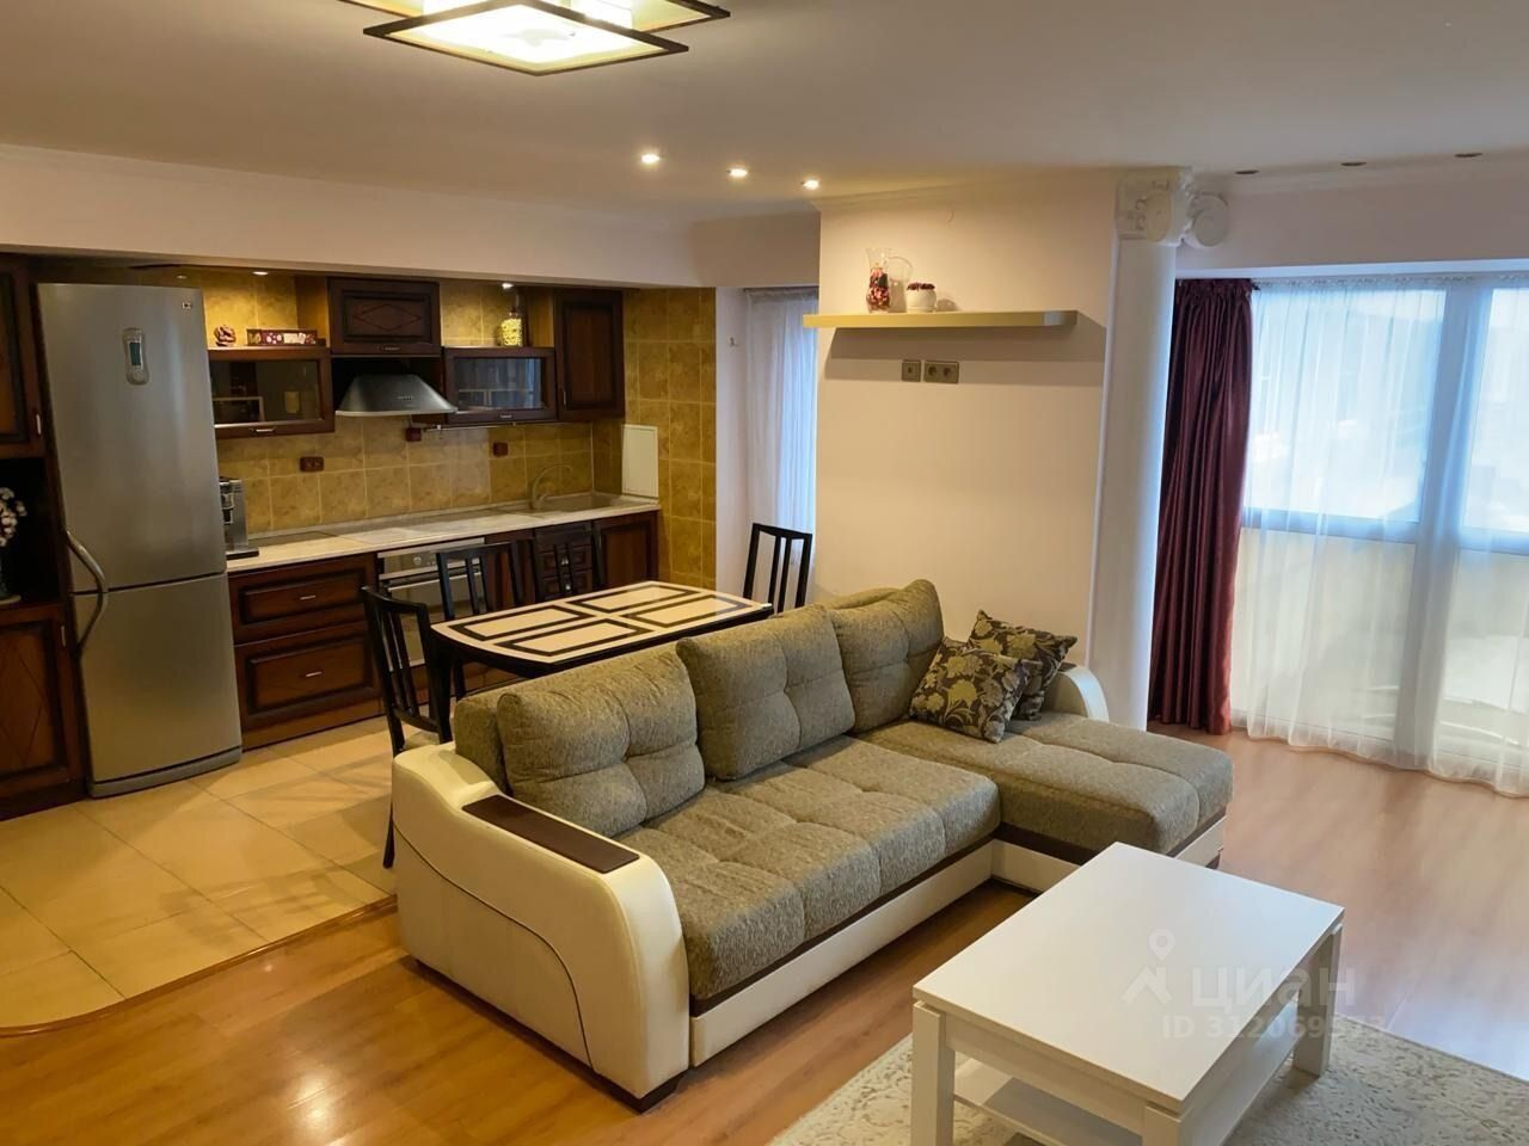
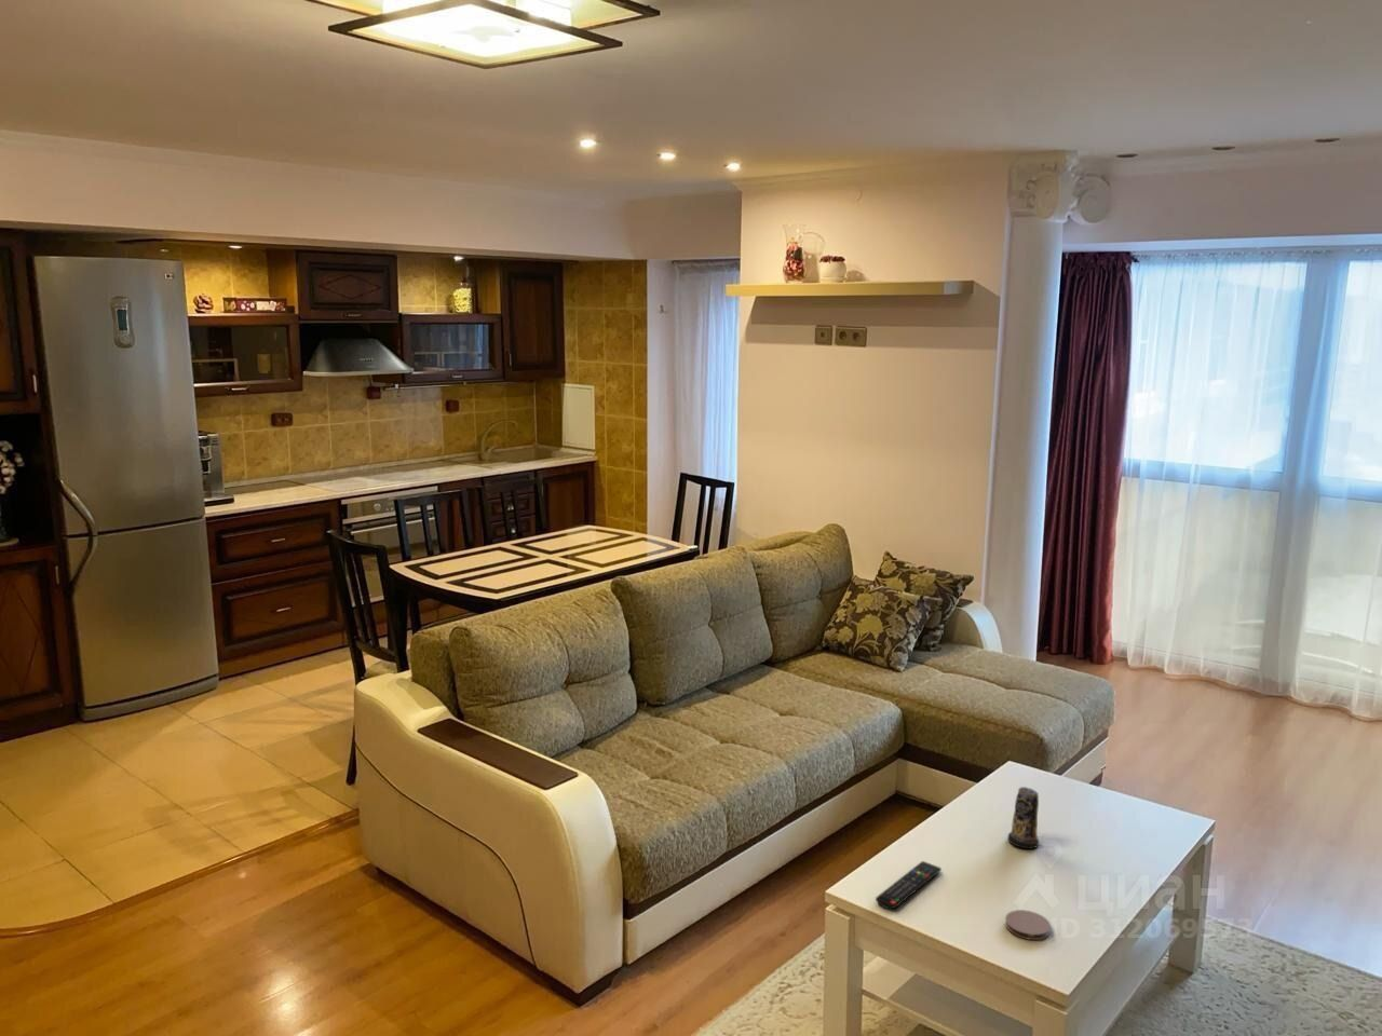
+ coaster [1004,909,1051,941]
+ remote control [875,860,942,911]
+ candle [1007,786,1039,850]
